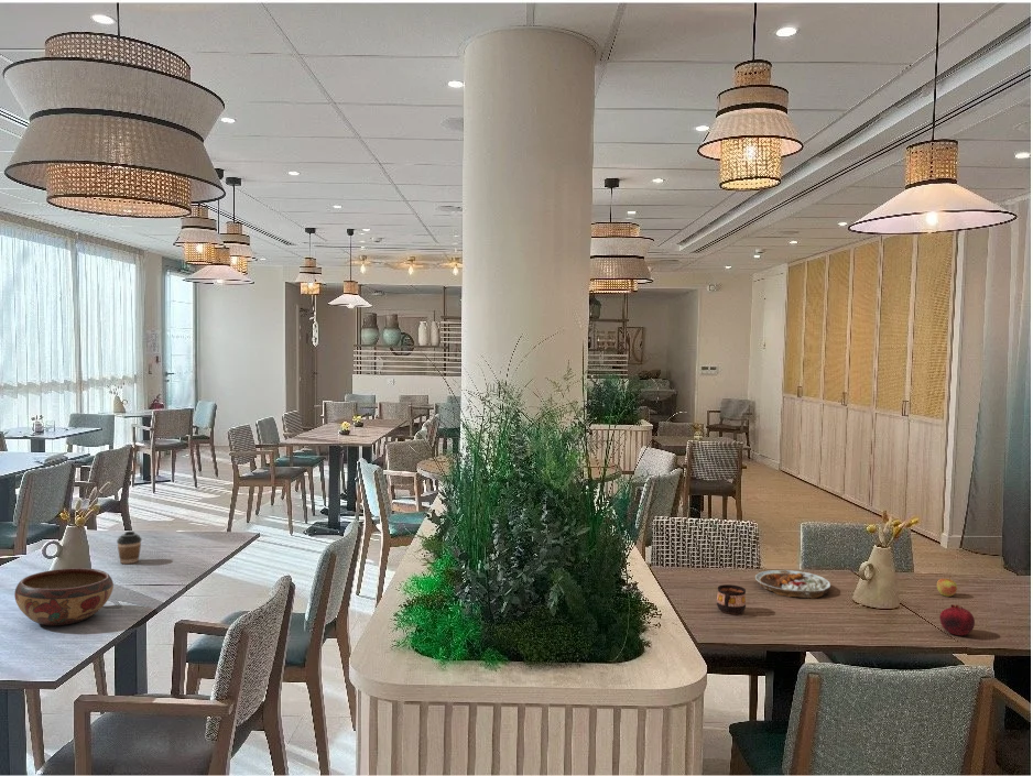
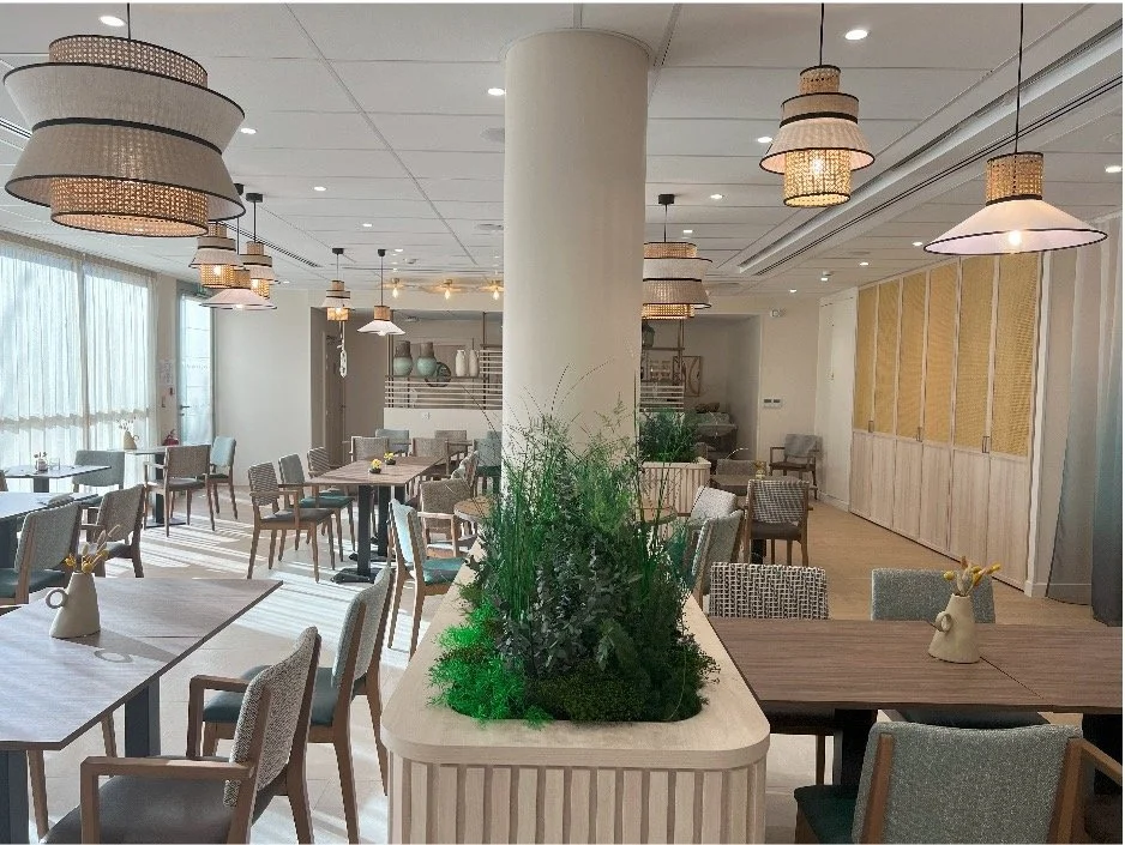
- apple [936,575,958,598]
- coffee cup [116,531,143,565]
- decorative bowl [13,567,115,626]
- cup [716,583,747,615]
- plate [754,569,831,600]
- fruit [938,603,976,637]
